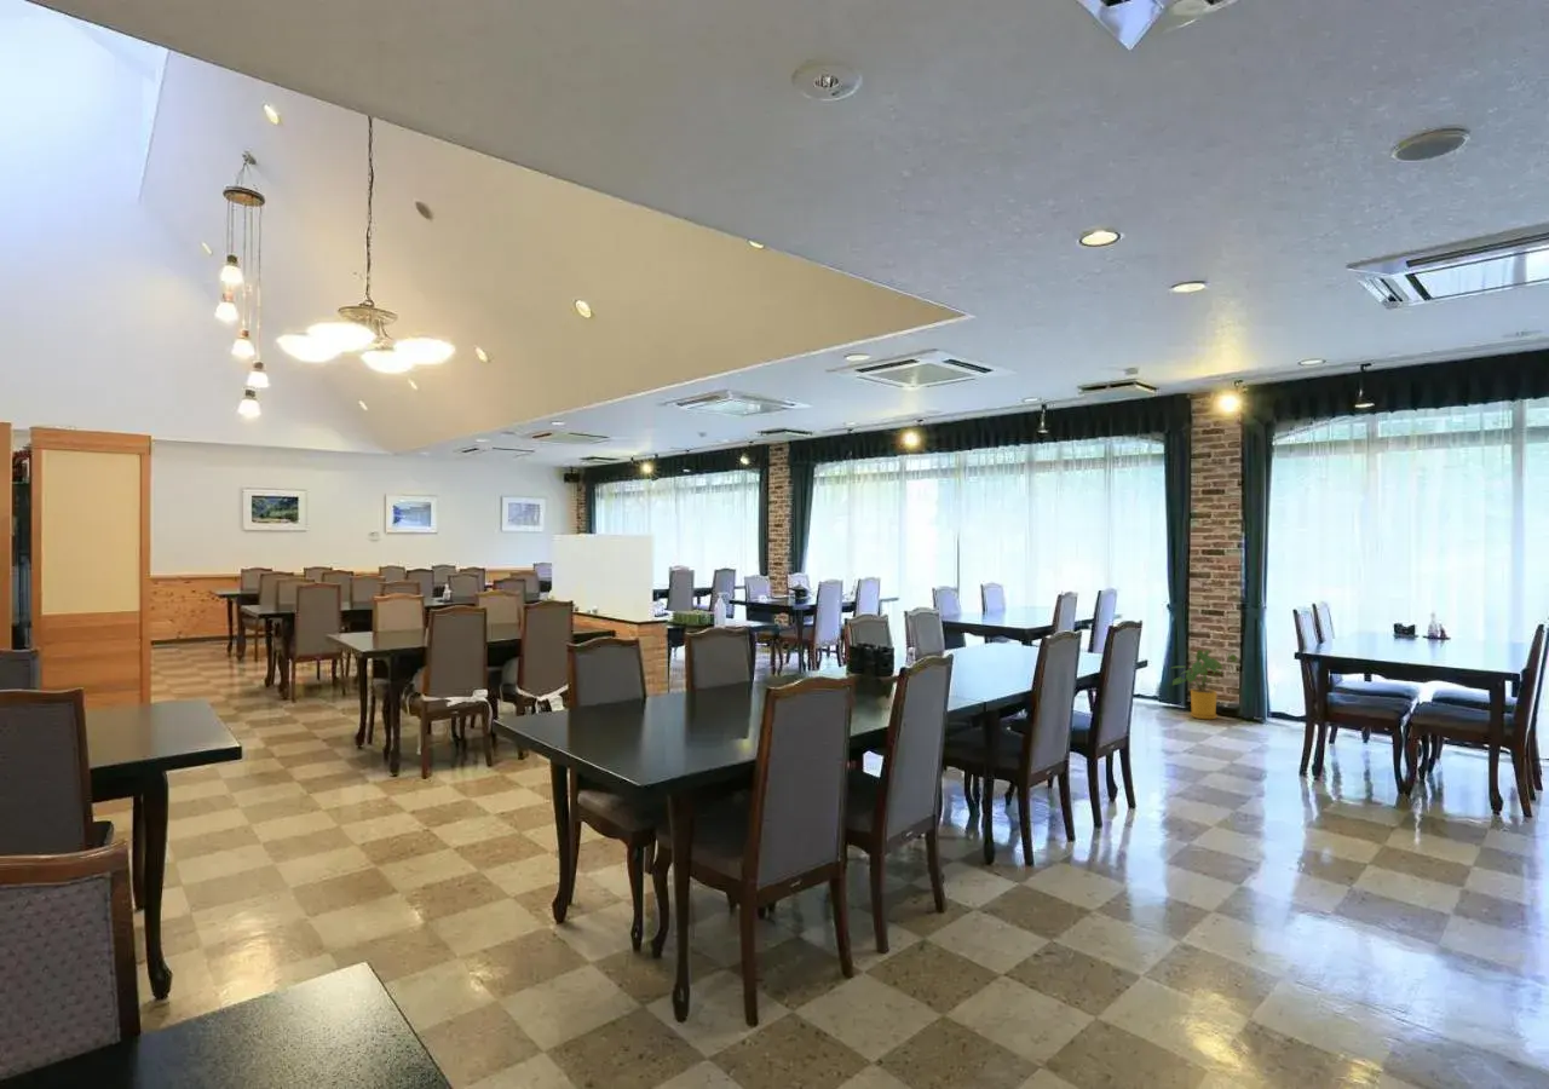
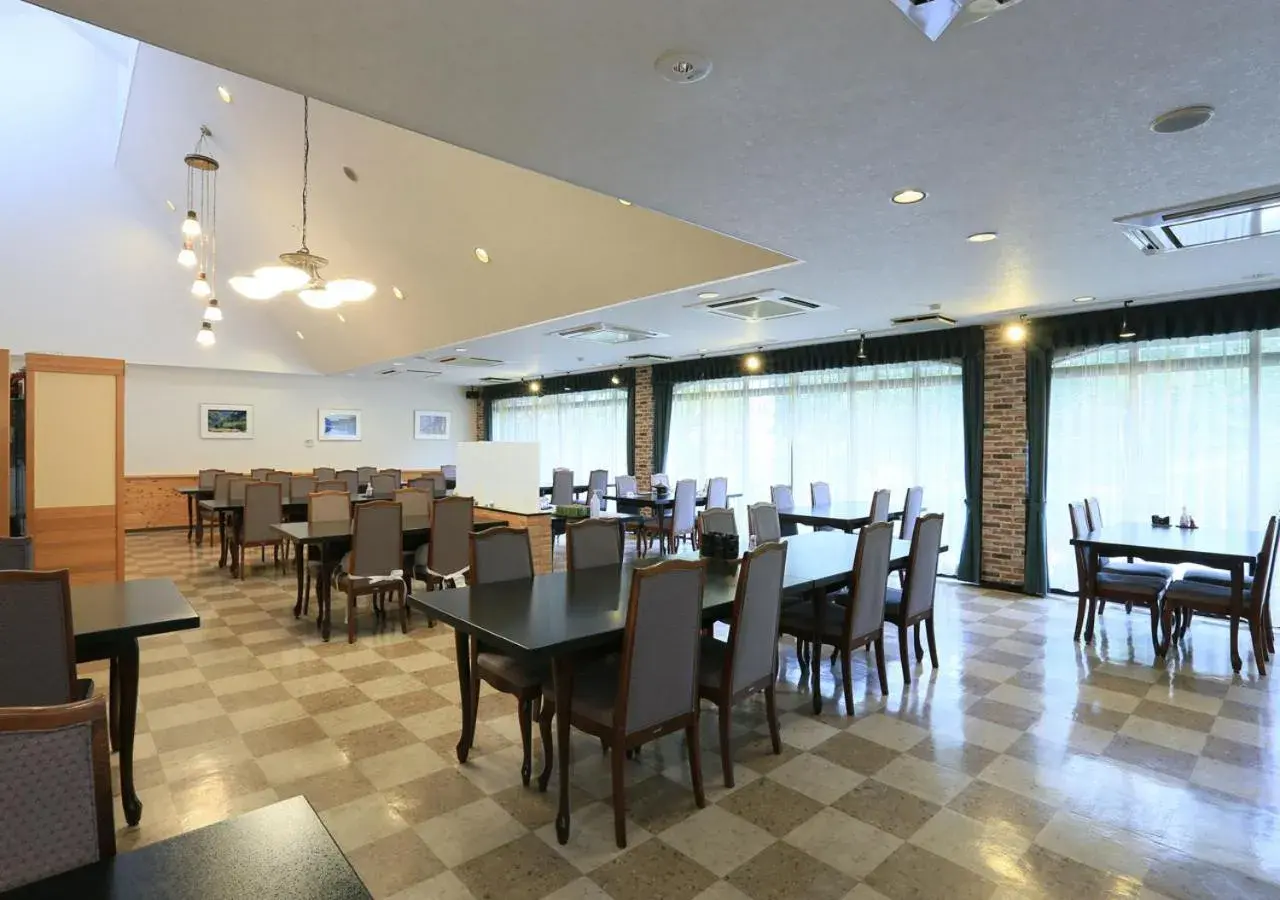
- house plant [1171,649,1238,720]
